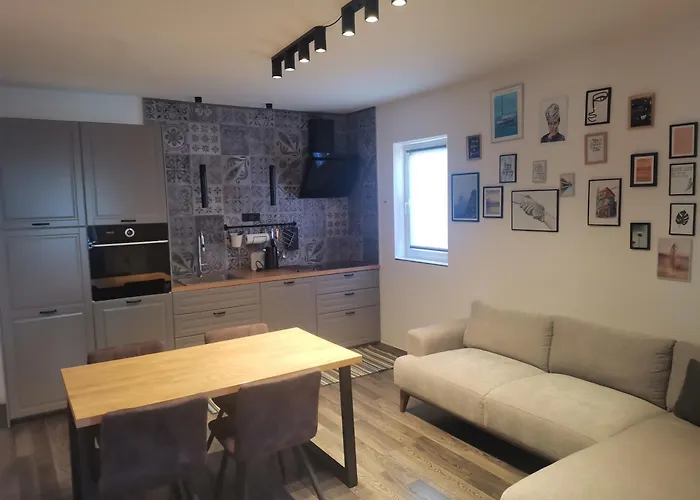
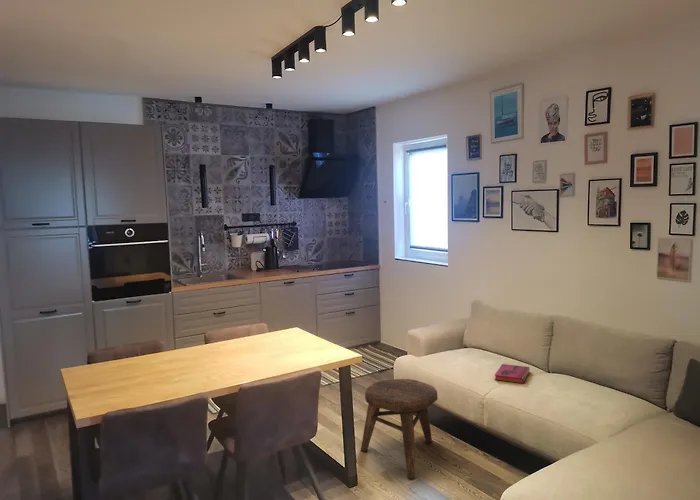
+ hardback book [494,363,531,384]
+ stool [360,378,438,480]
